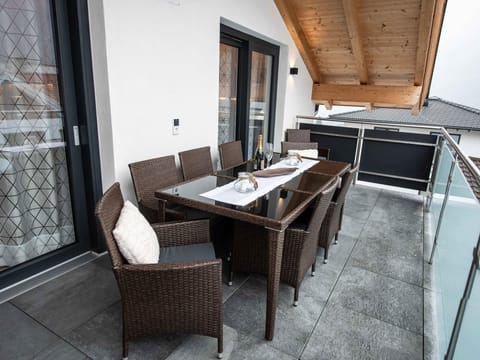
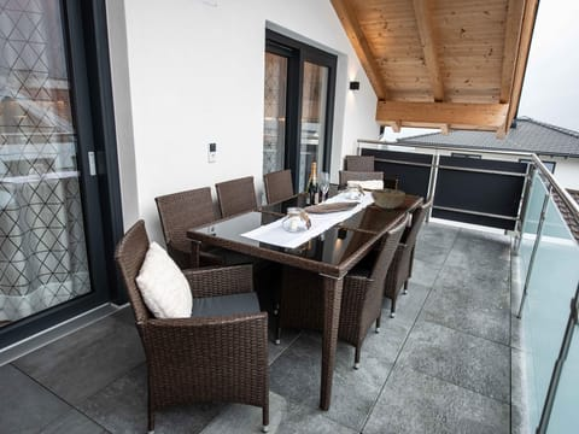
+ decorative bowl [370,188,407,210]
